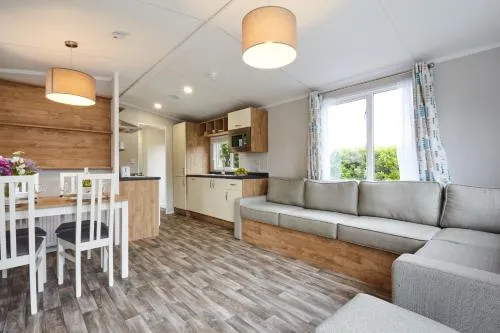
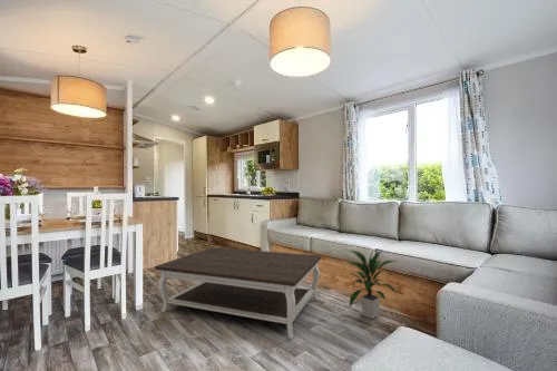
+ indoor plant [345,248,399,320]
+ coffee table [154,246,322,340]
